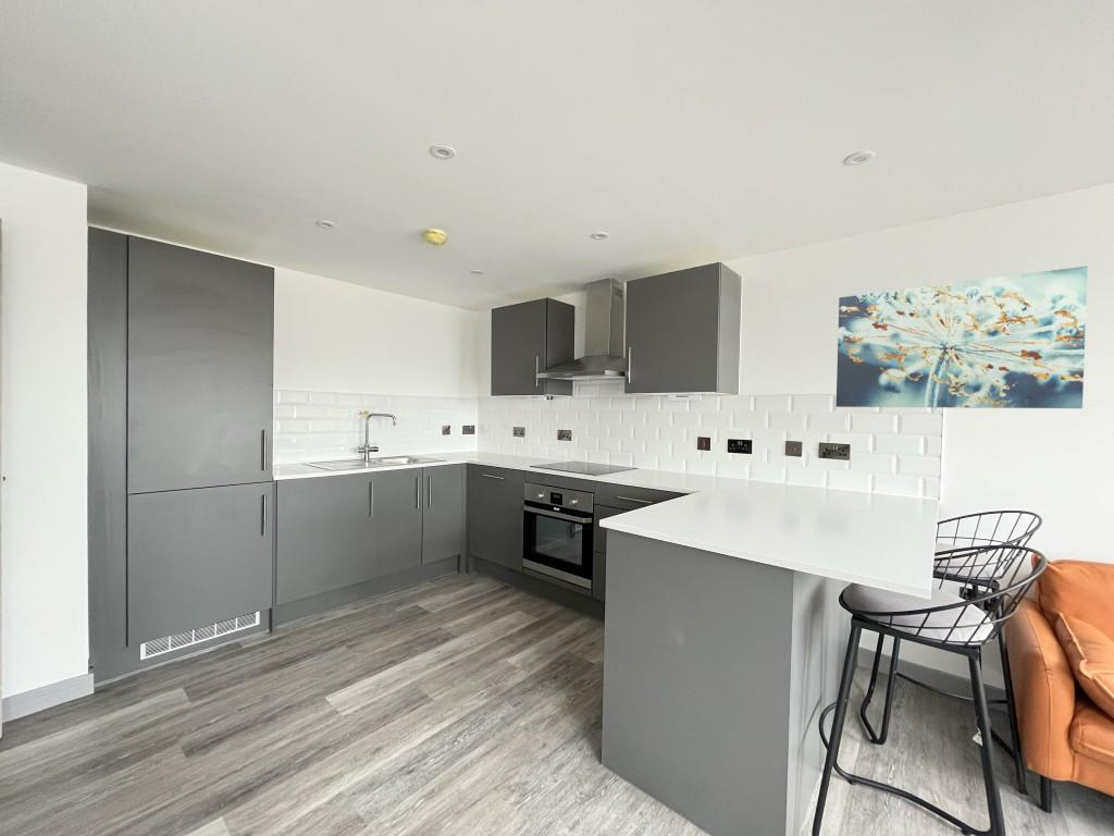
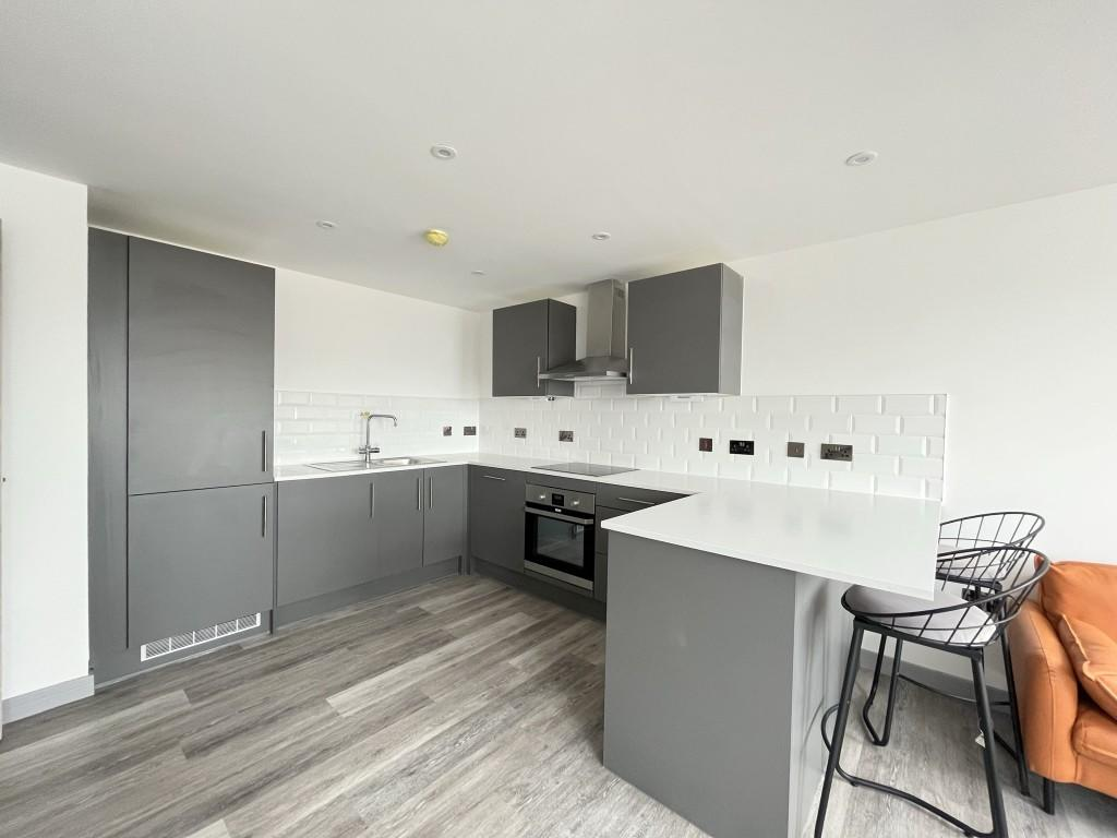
- wall art [836,266,1089,409]
